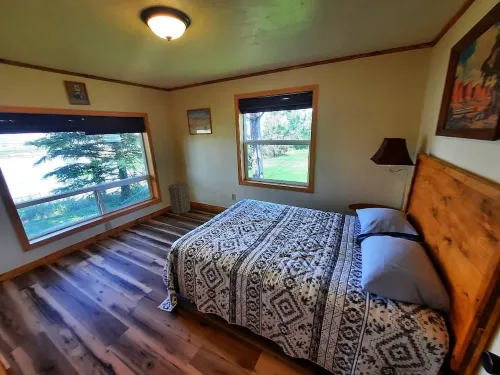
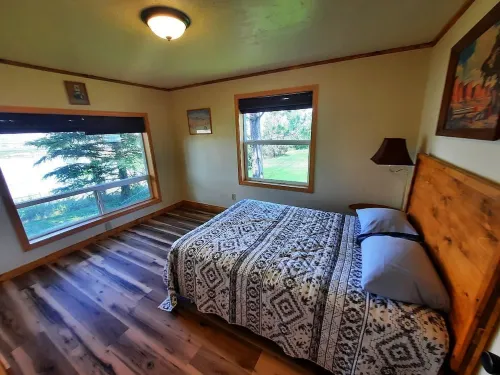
- laundry hamper [167,180,191,215]
